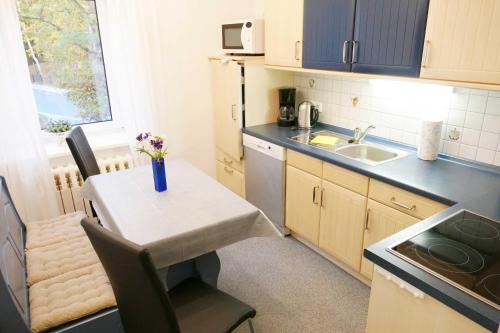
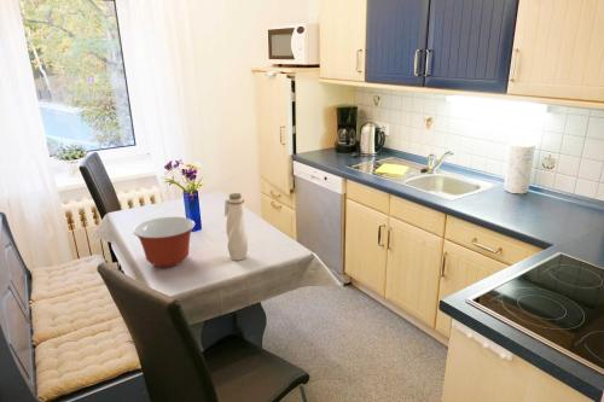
+ water bottle [223,192,249,261]
+ mixing bowl [132,216,196,268]
